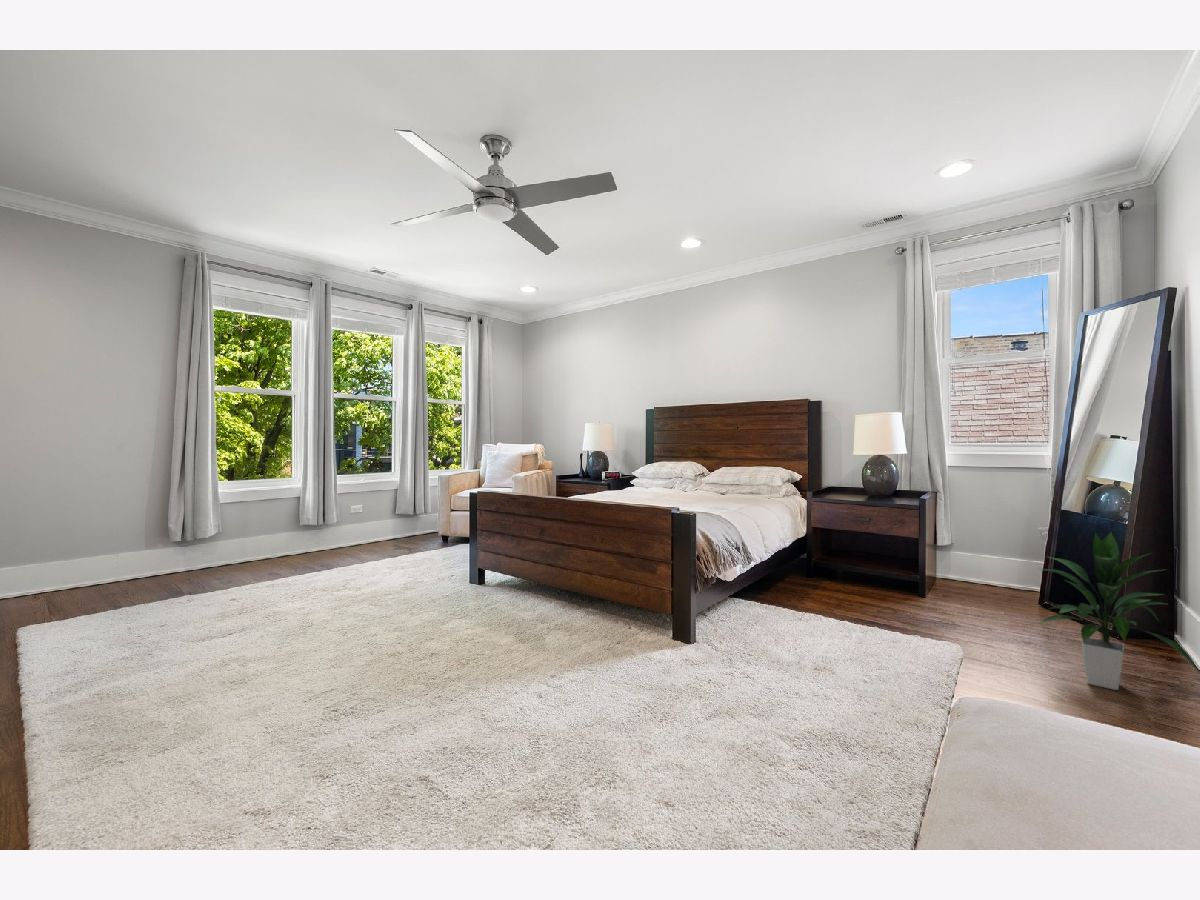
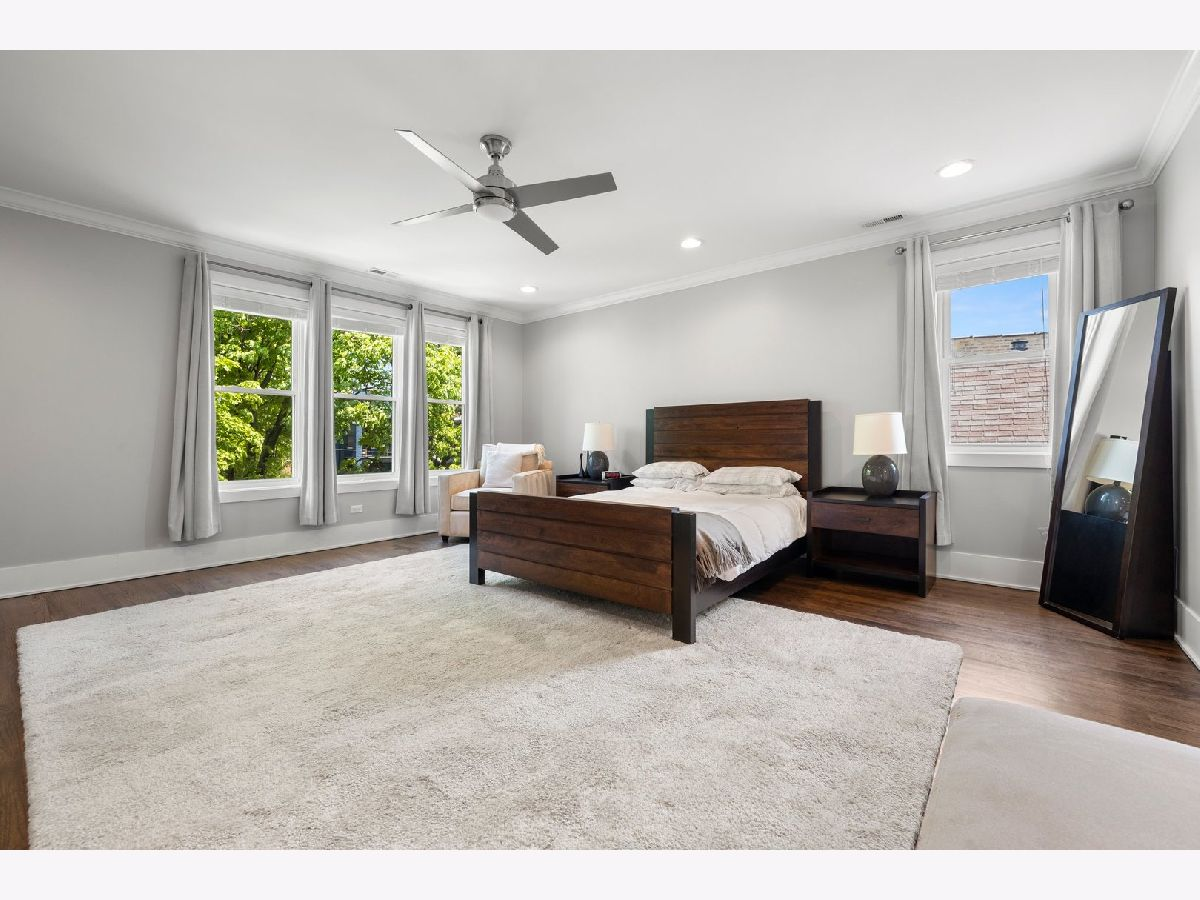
- indoor plant [1031,531,1200,691]
